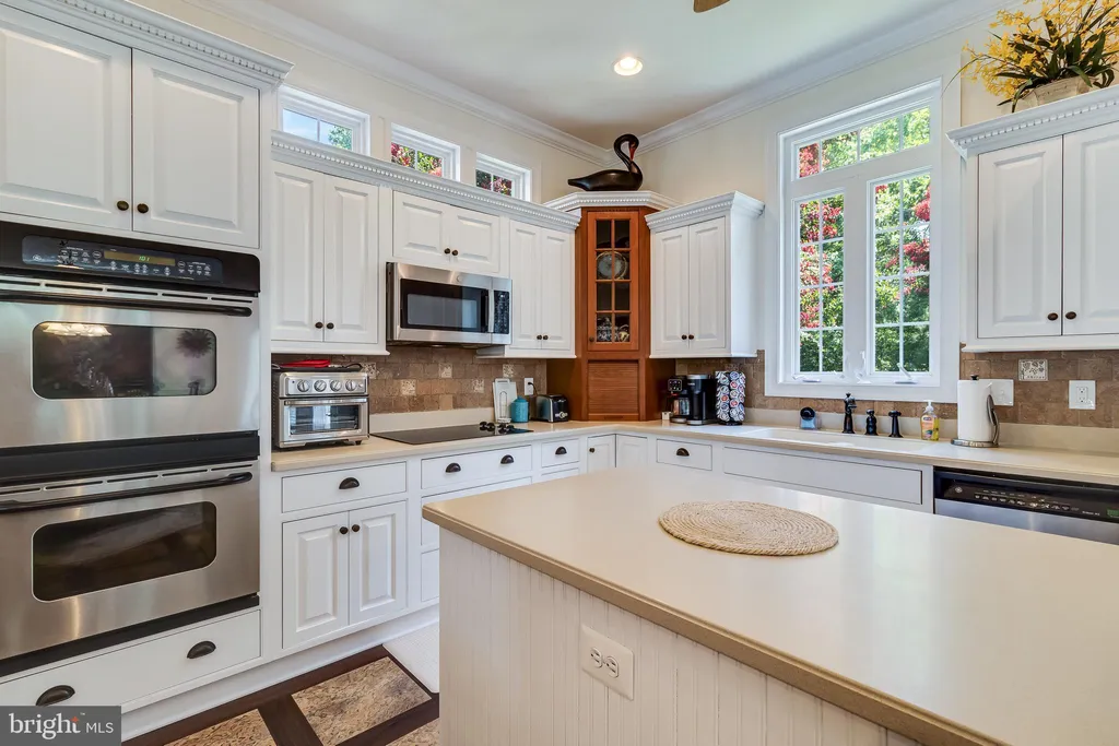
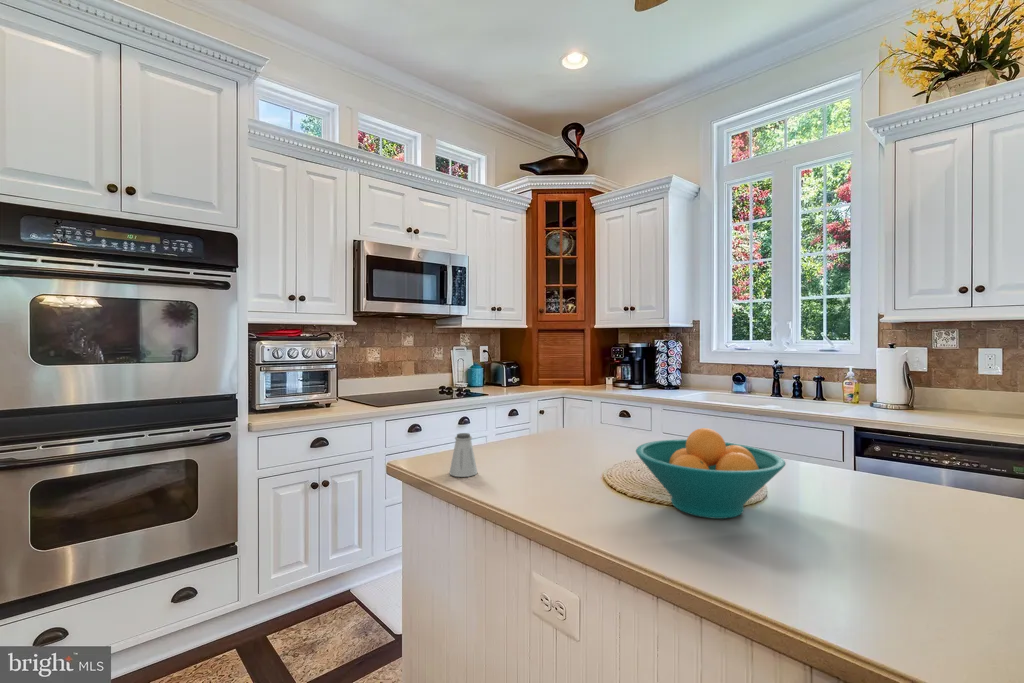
+ saltshaker [448,432,478,478]
+ fruit bowl [635,427,787,520]
